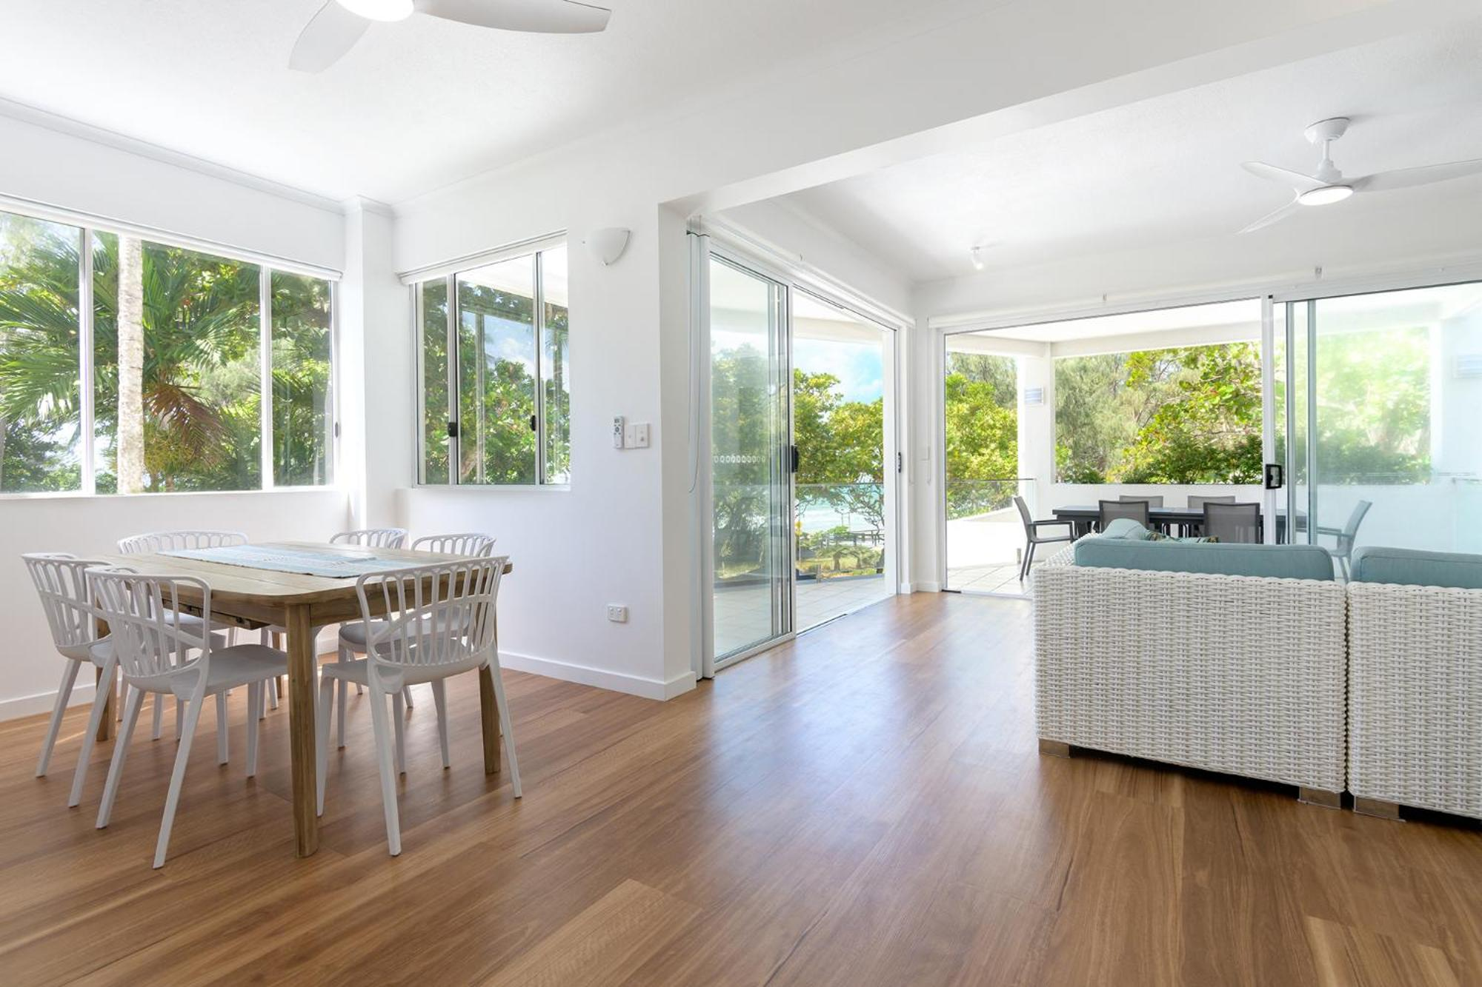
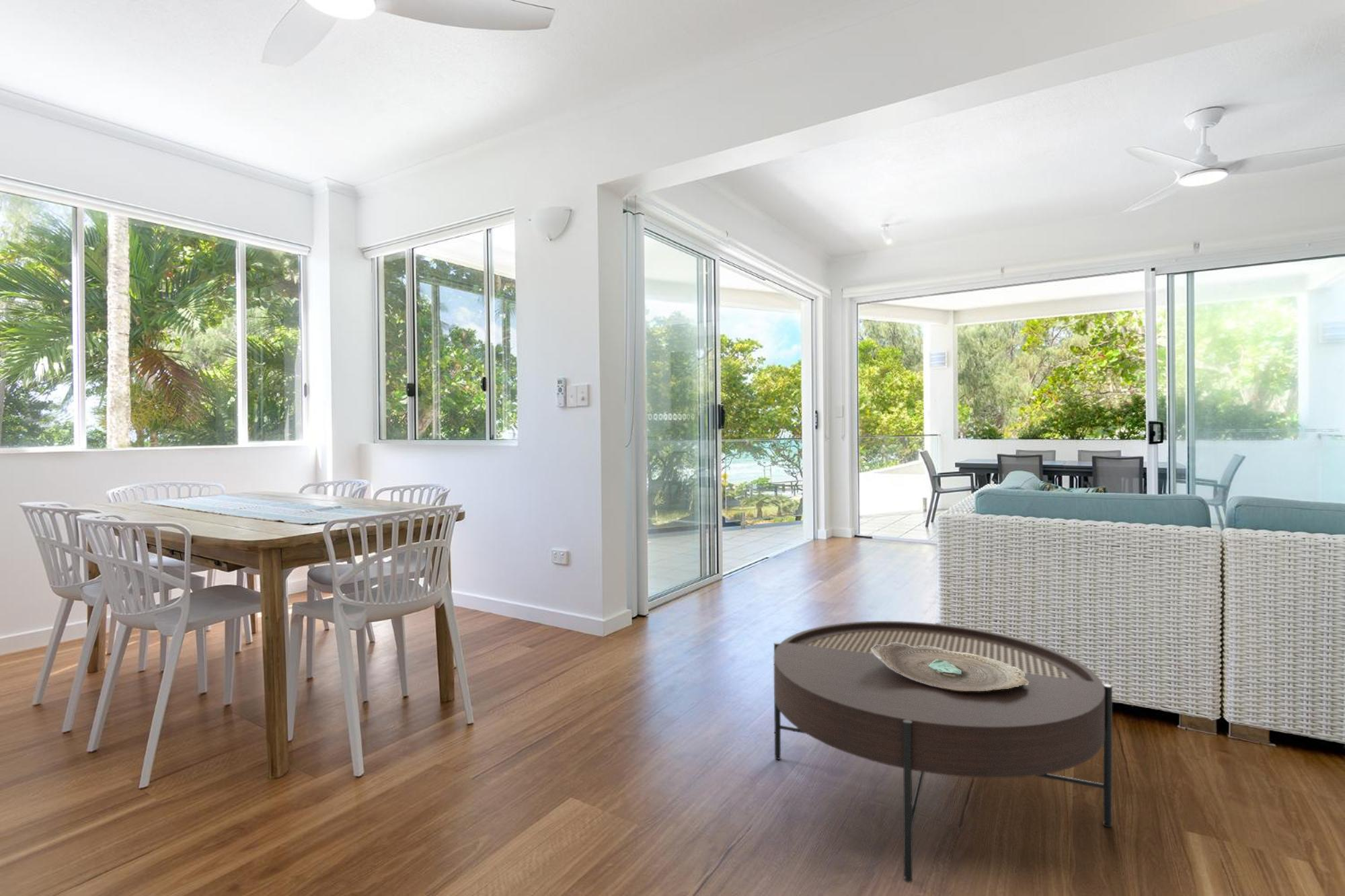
+ decorative bowl [872,643,1028,691]
+ coffee table [773,620,1113,883]
